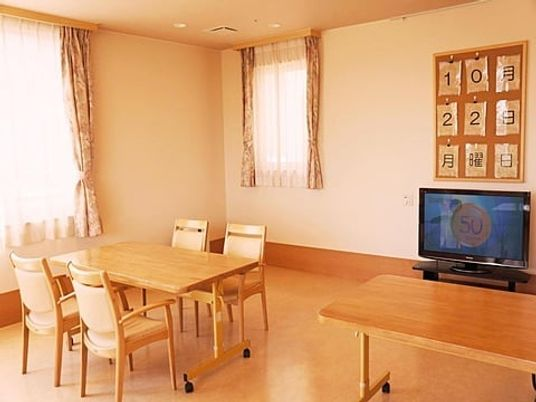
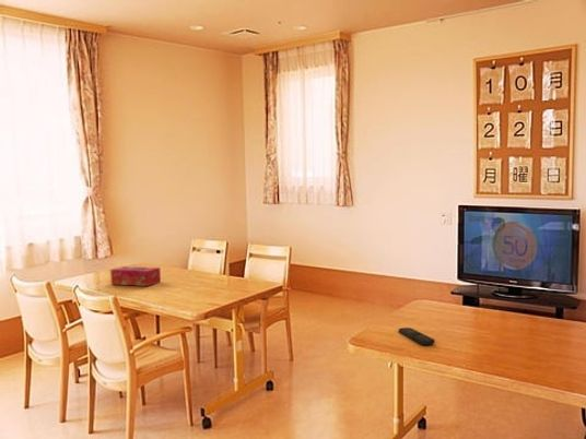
+ tissue box [109,265,162,287]
+ remote control [398,327,436,346]
